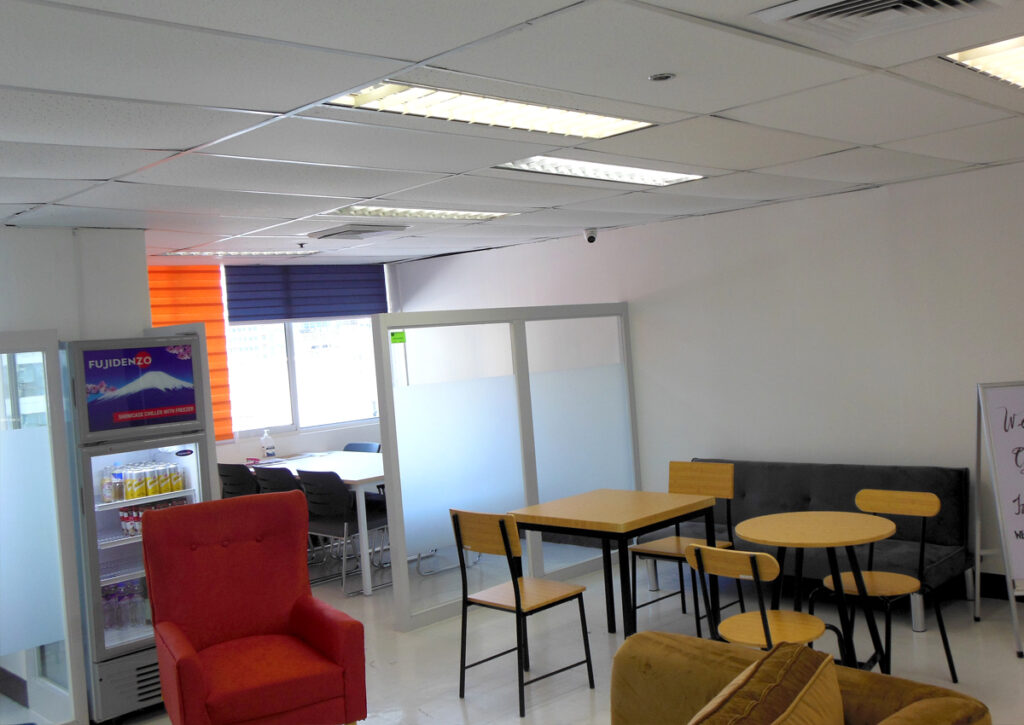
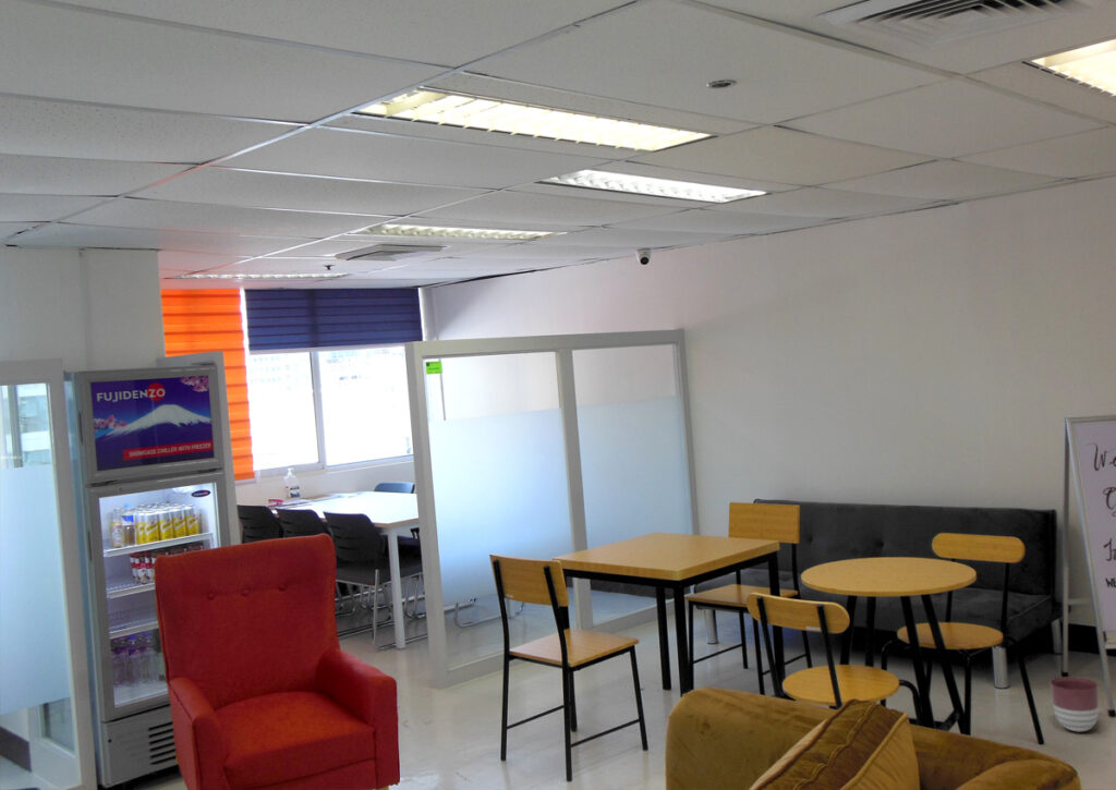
+ planter [1050,676,1100,733]
